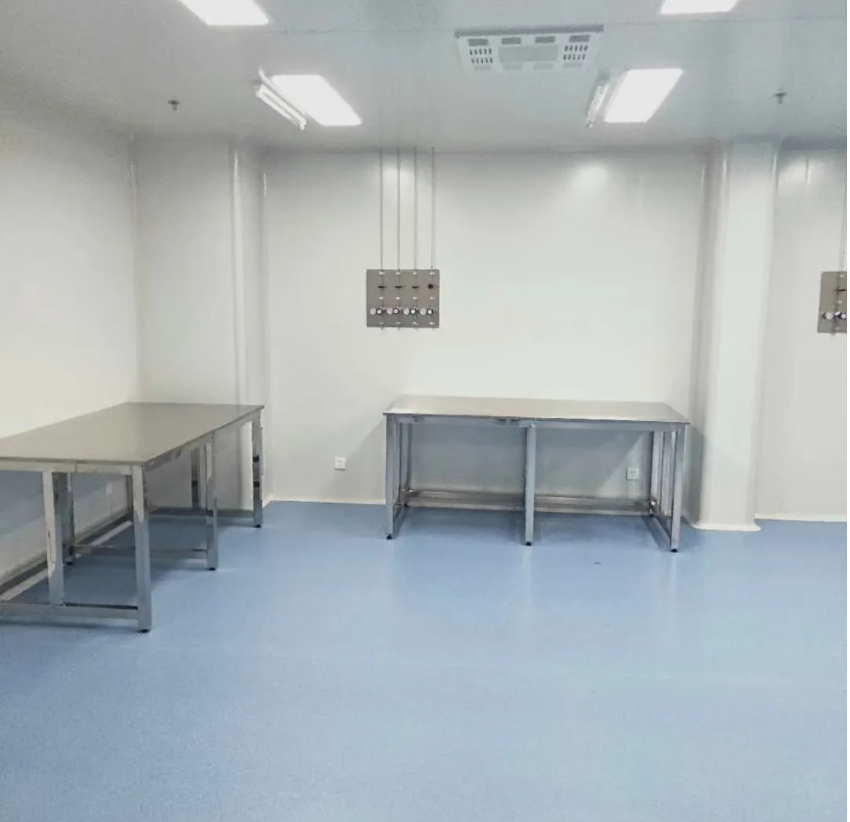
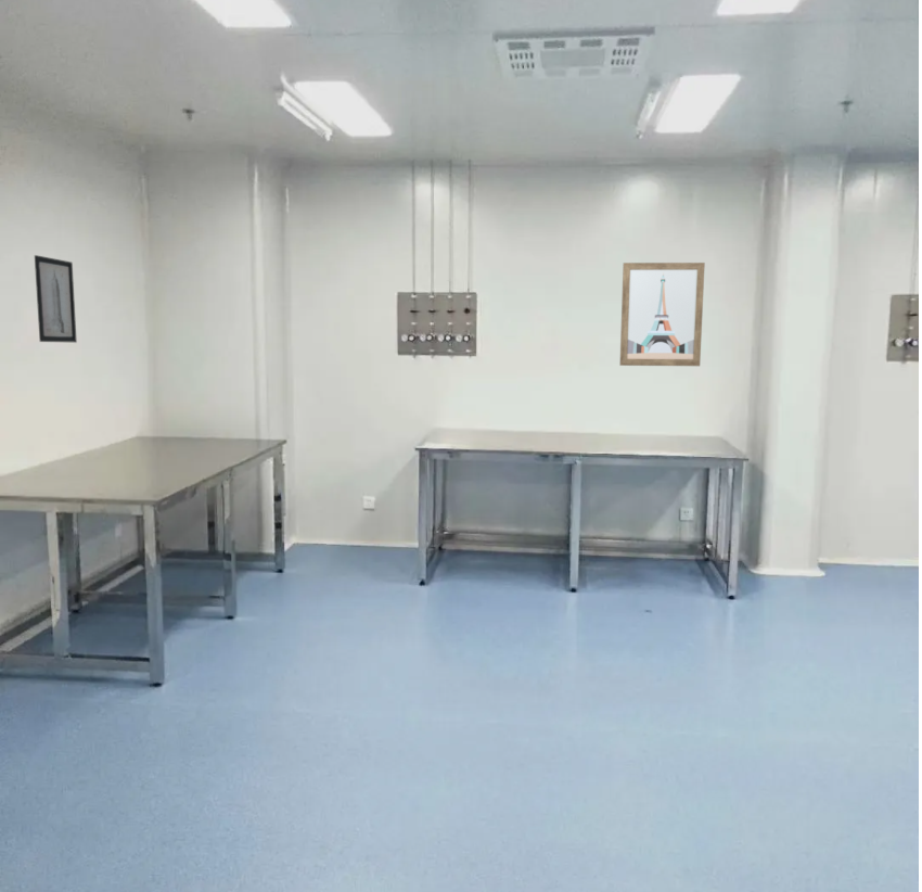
+ wall art [34,254,78,344]
+ wall art [619,262,706,367]
